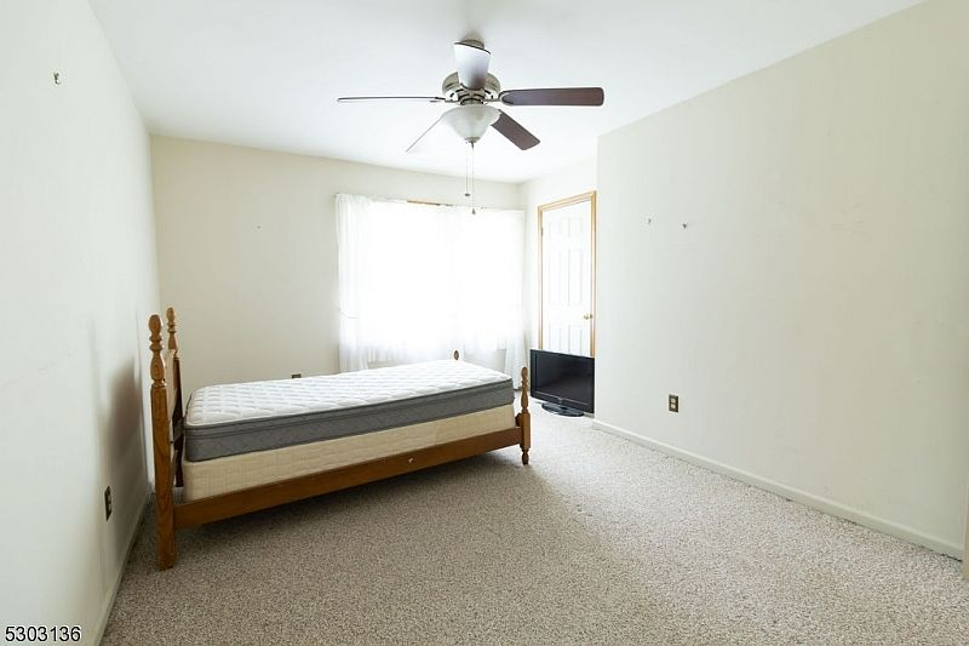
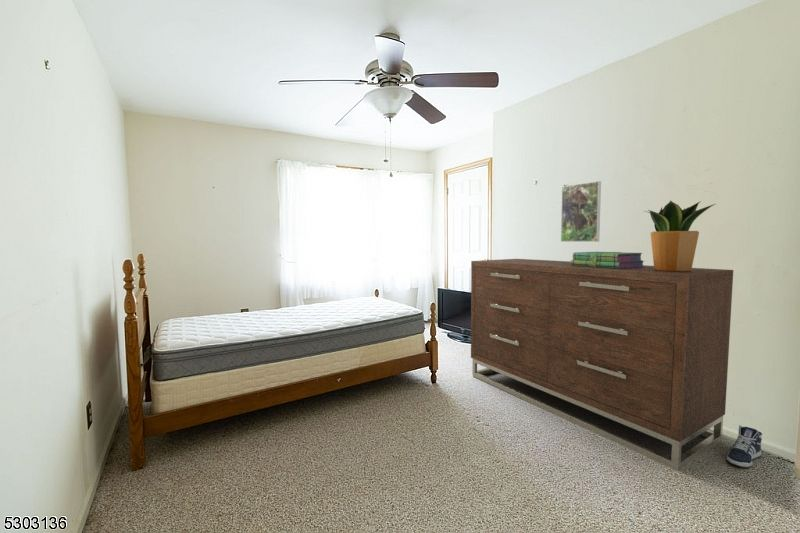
+ sneaker [726,424,763,468]
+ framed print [560,180,602,243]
+ stack of books [570,251,644,269]
+ dresser [470,258,734,472]
+ potted plant [643,199,716,272]
